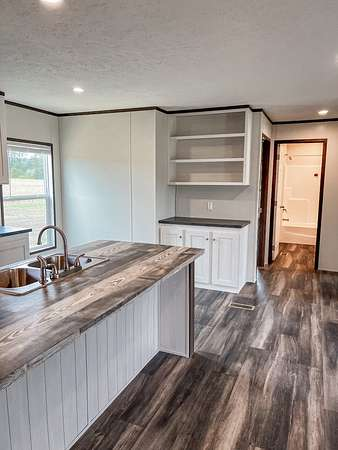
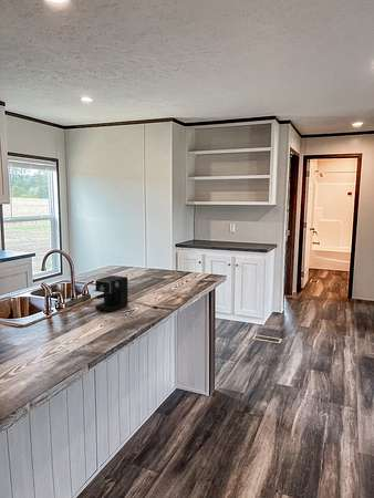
+ coffee maker [94,274,158,312]
